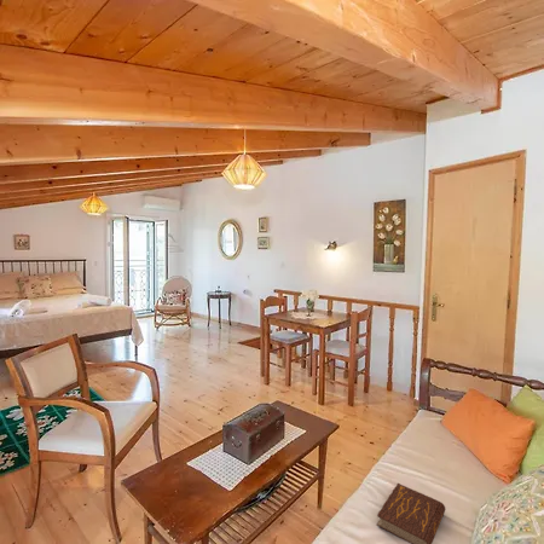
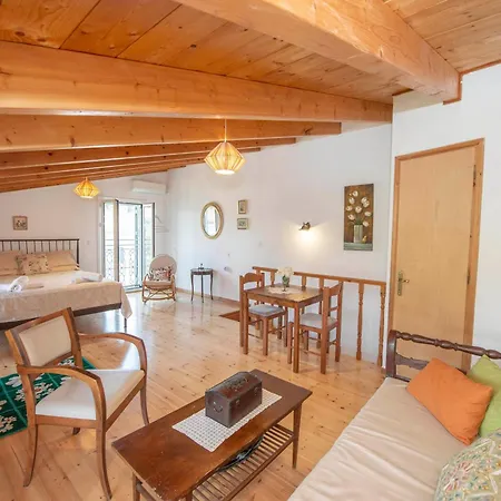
- book [376,482,446,544]
